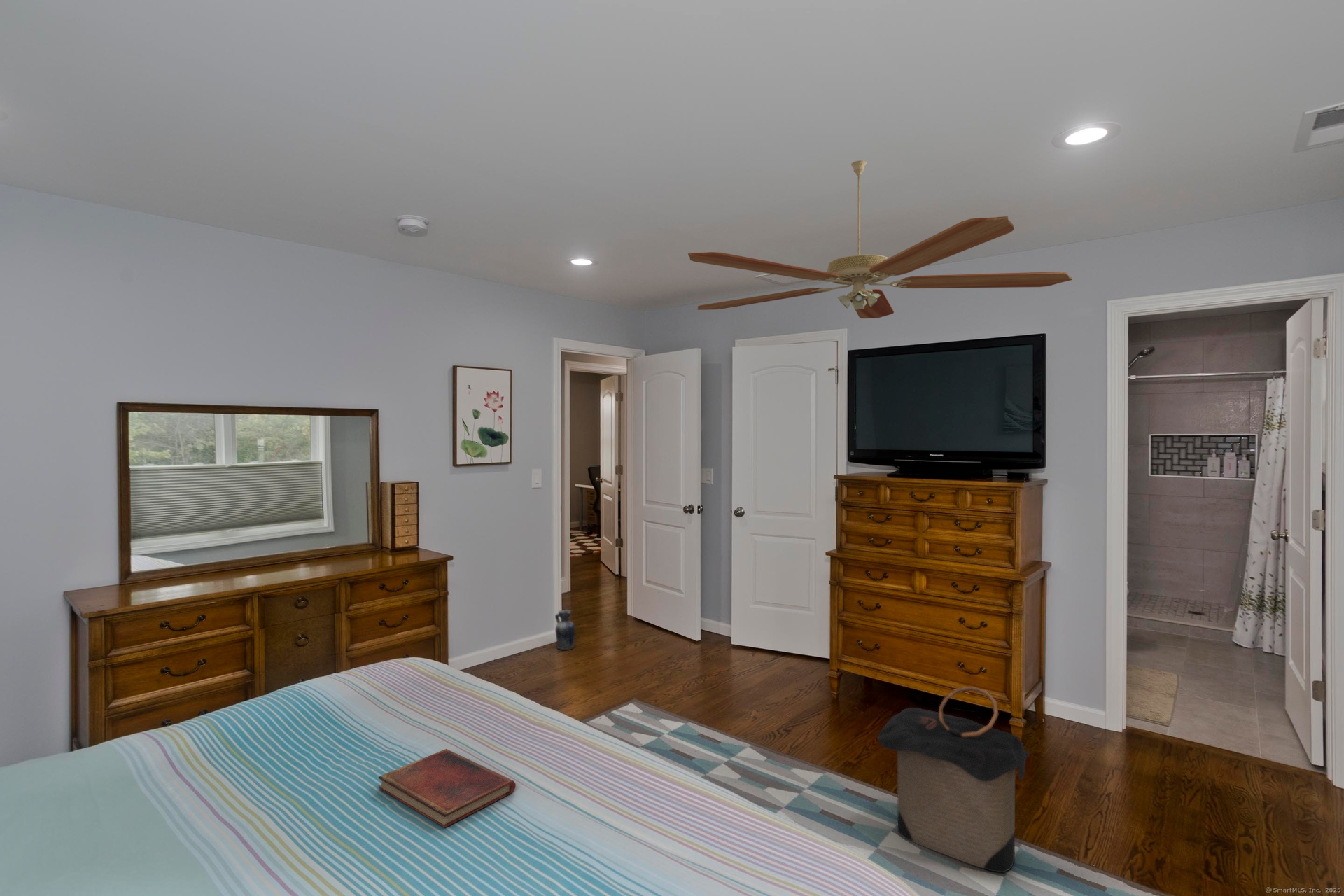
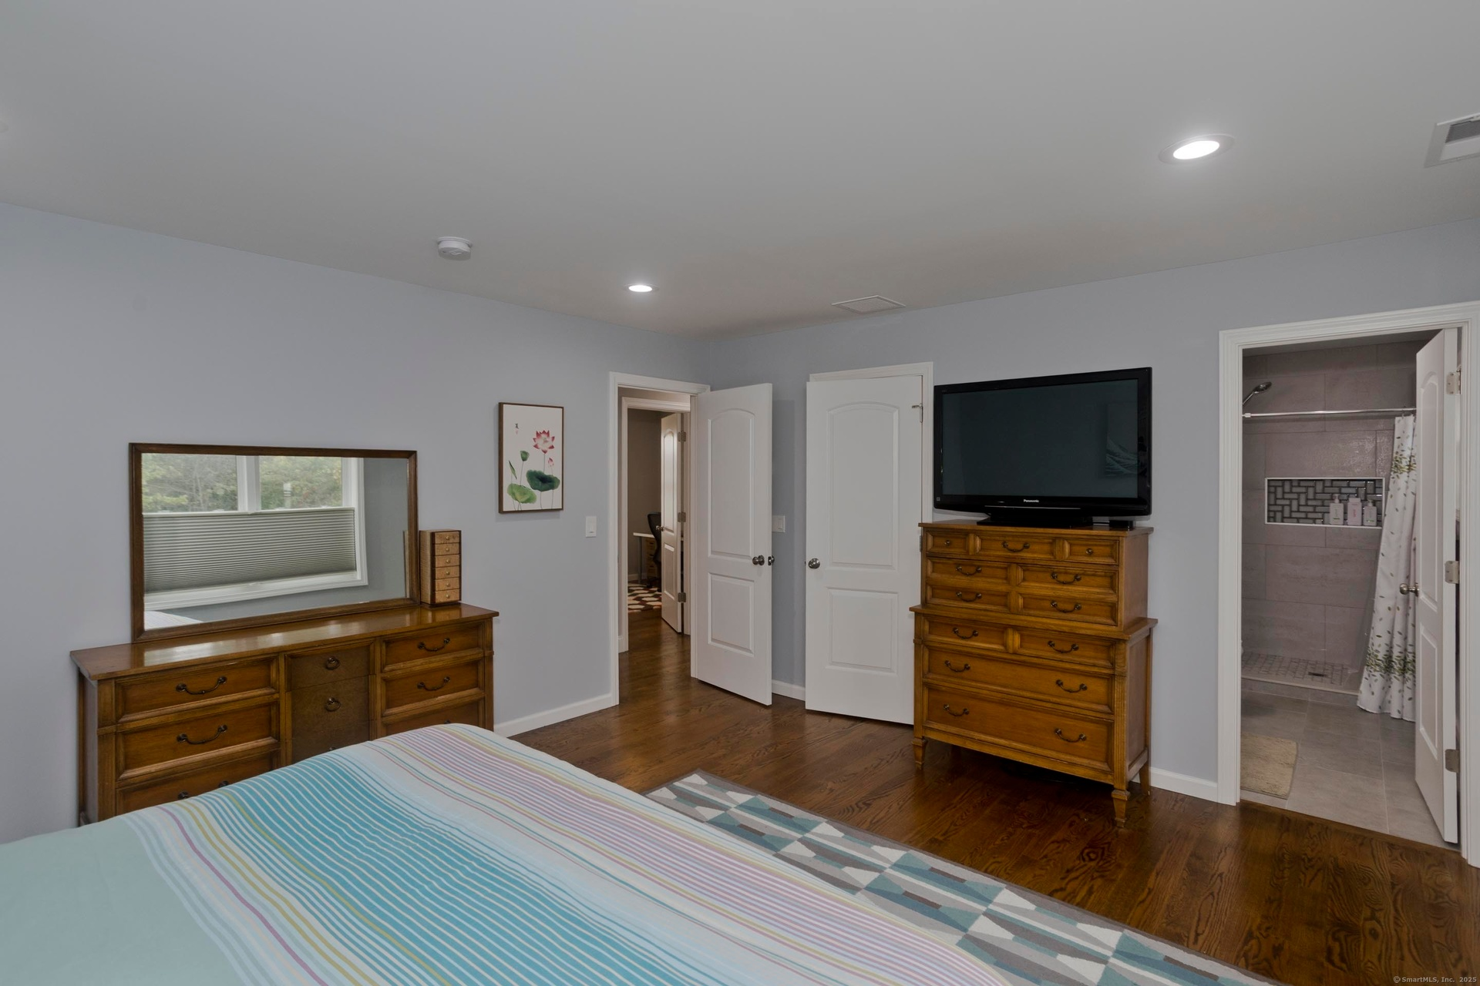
- laundry hamper [877,686,1031,874]
- ceramic jug [554,609,575,650]
- ceiling fan [687,160,1073,319]
- diary [378,748,517,828]
